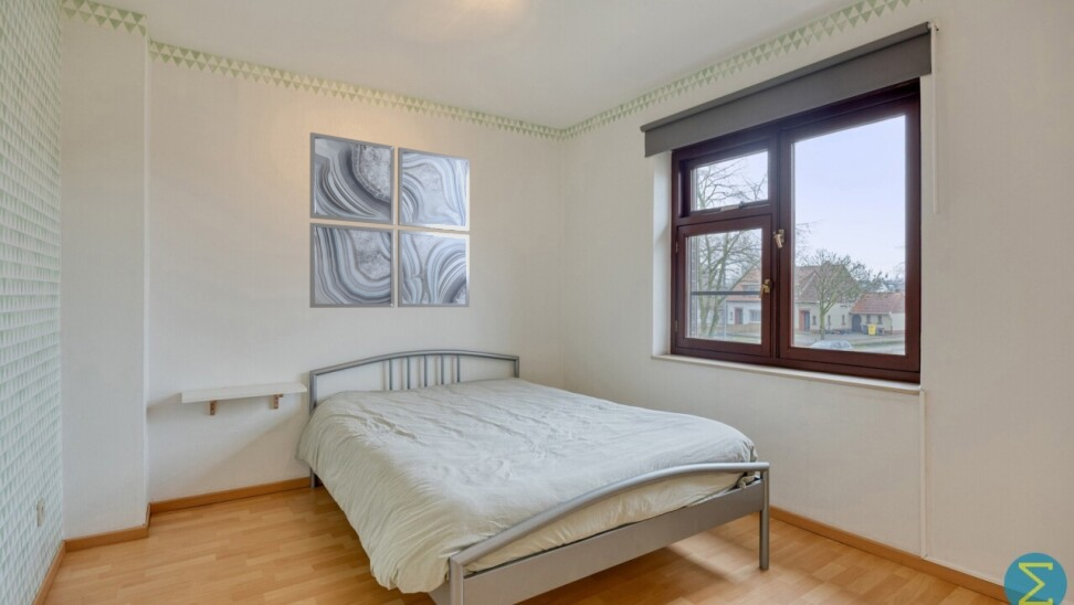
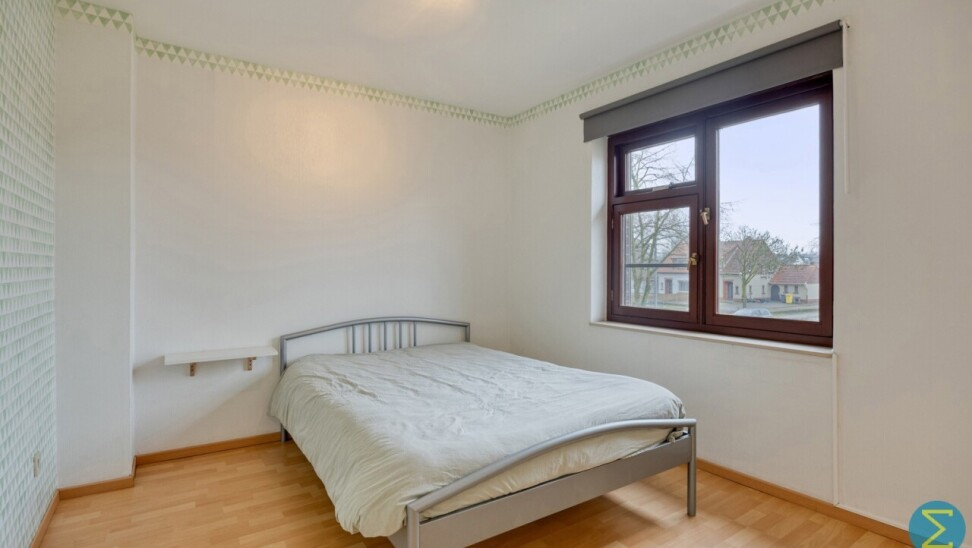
- wall art [308,131,471,309]
